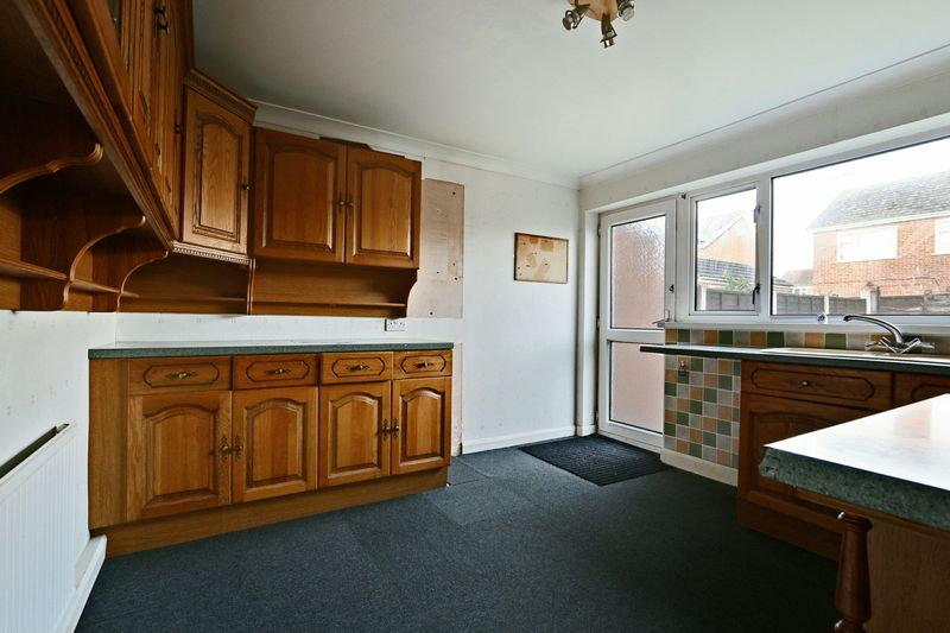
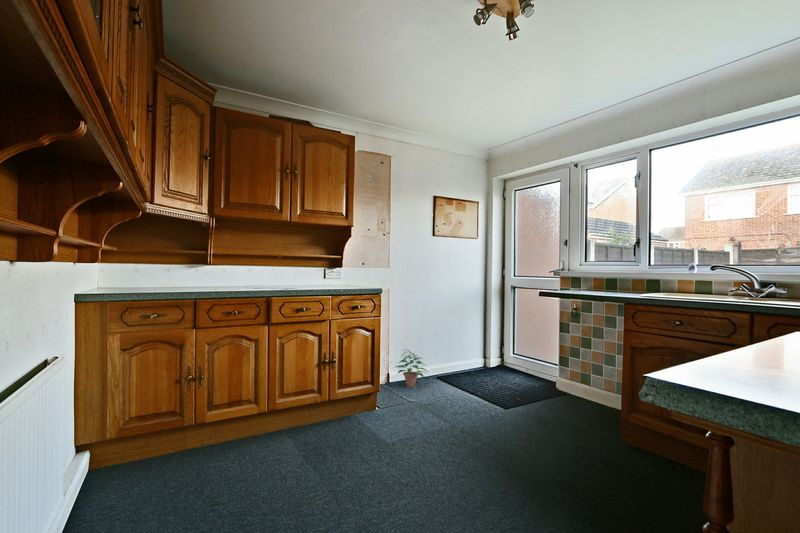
+ potted plant [394,349,429,388]
